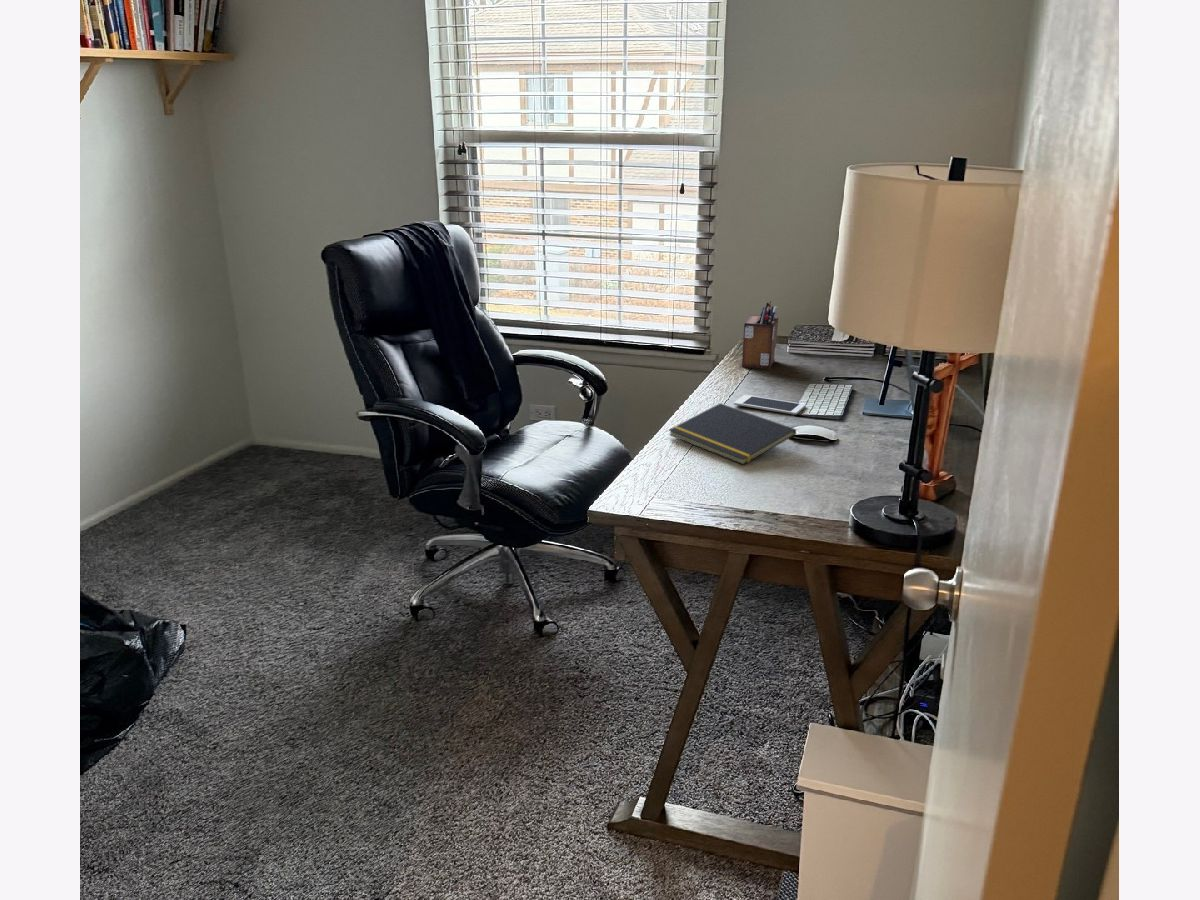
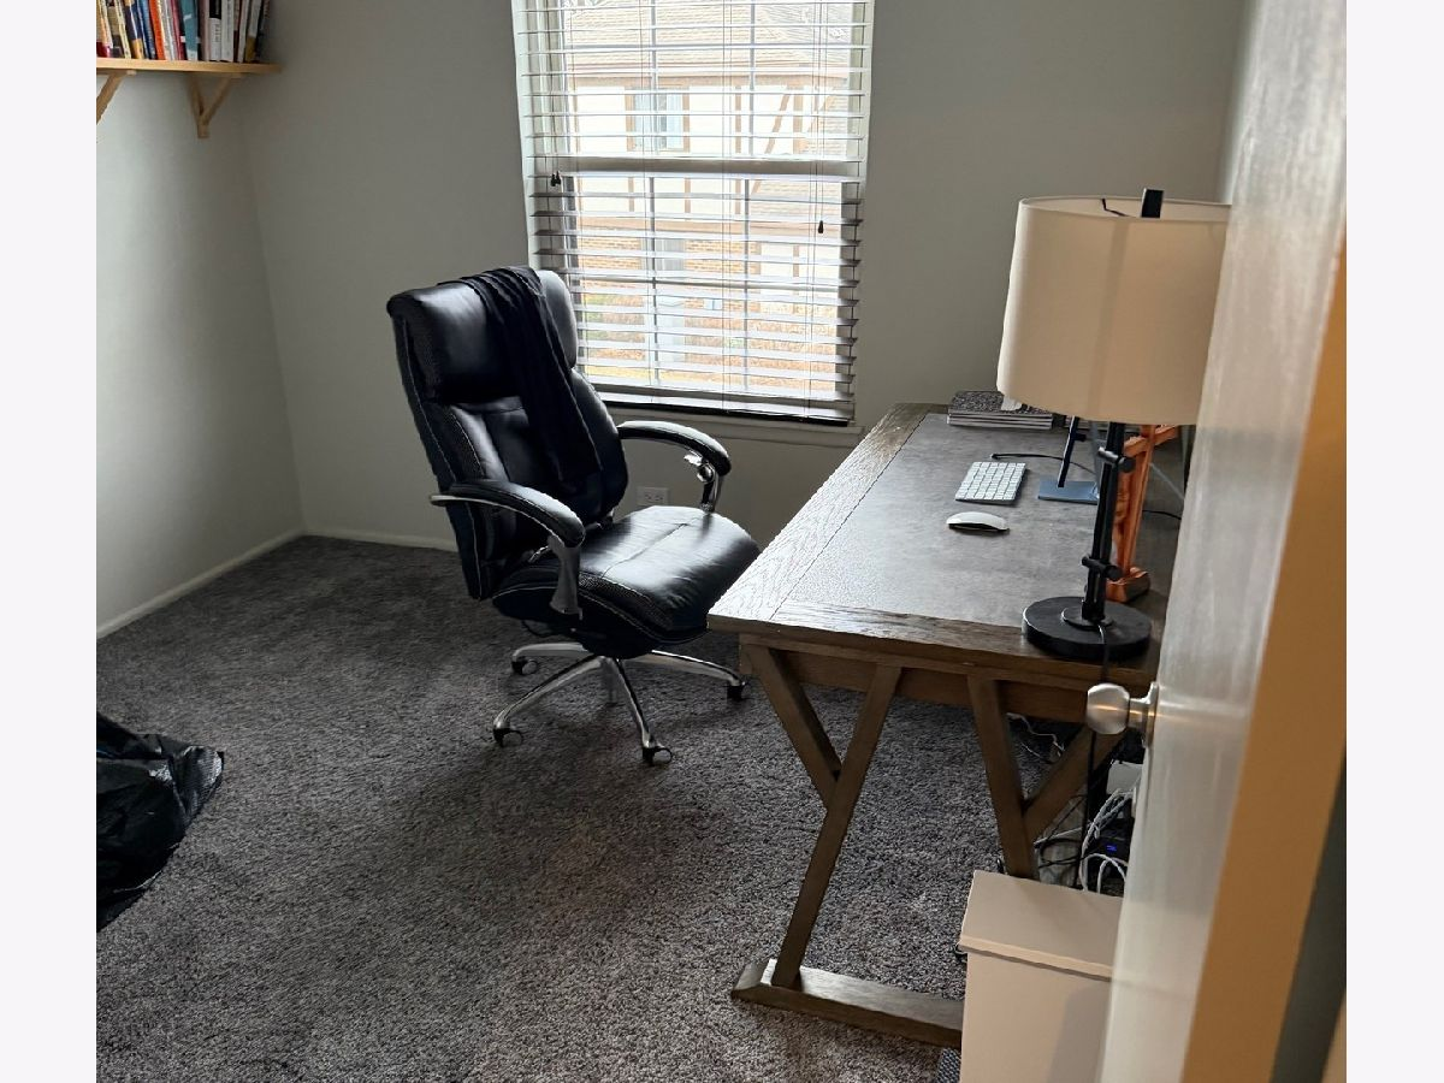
- desk organizer [741,300,779,370]
- notepad [668,402,797,466]
- cell phone [733,394,806,416]
